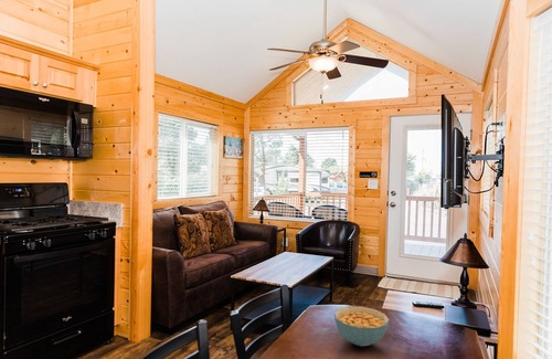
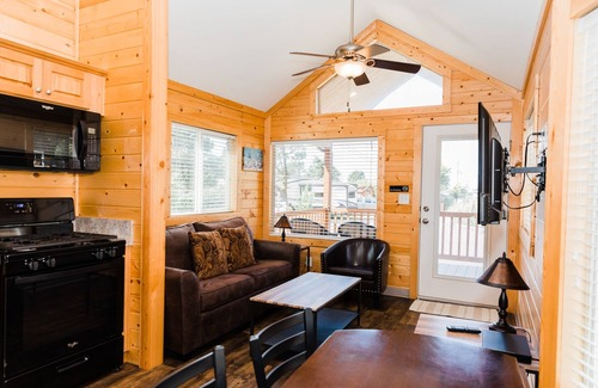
- cereal bowl [333,305,391,347]
